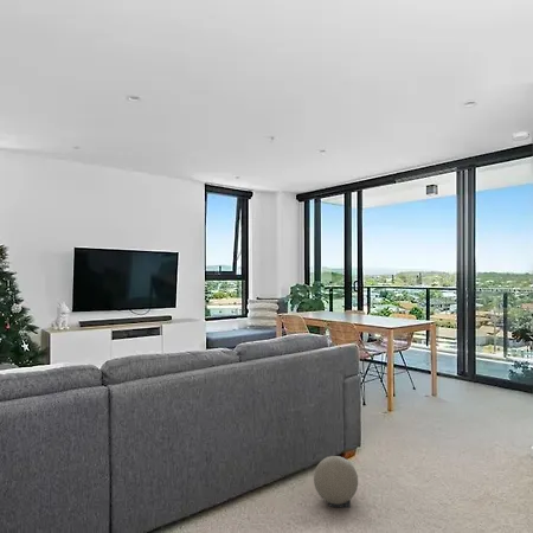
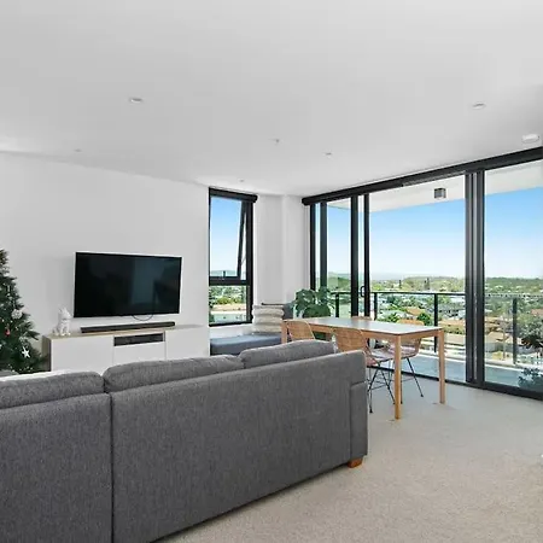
- ball [313,455,359,509]
